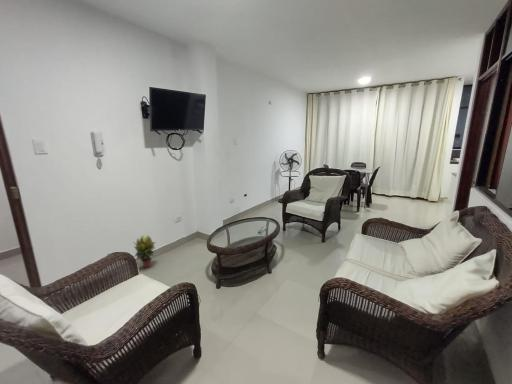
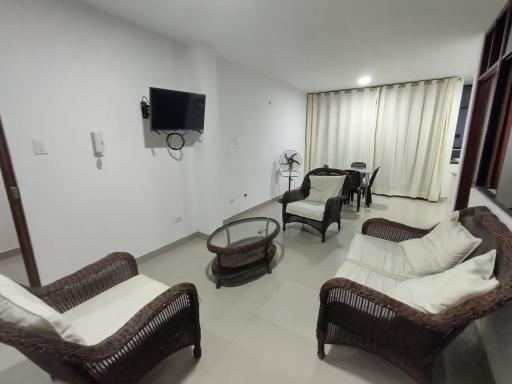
- potted plant [132,234,157,269]
